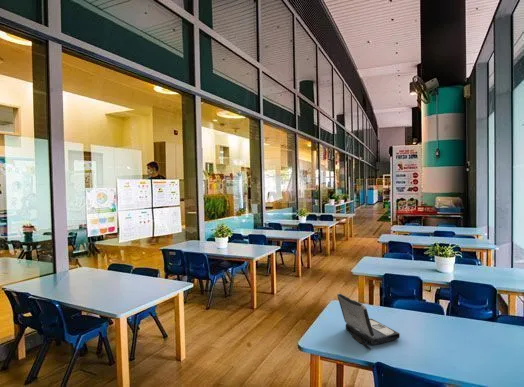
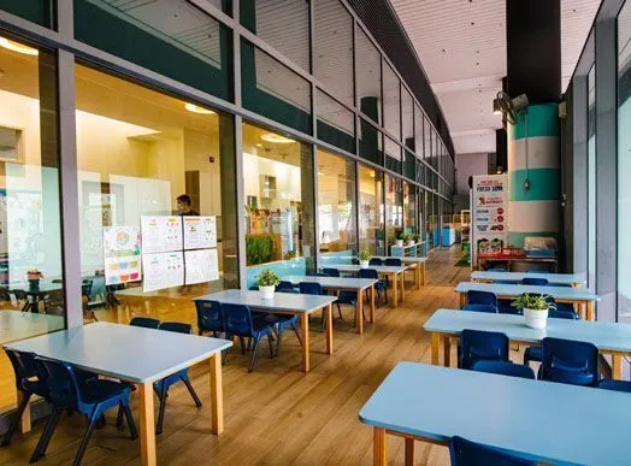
- laptop [336,293,401,349]
